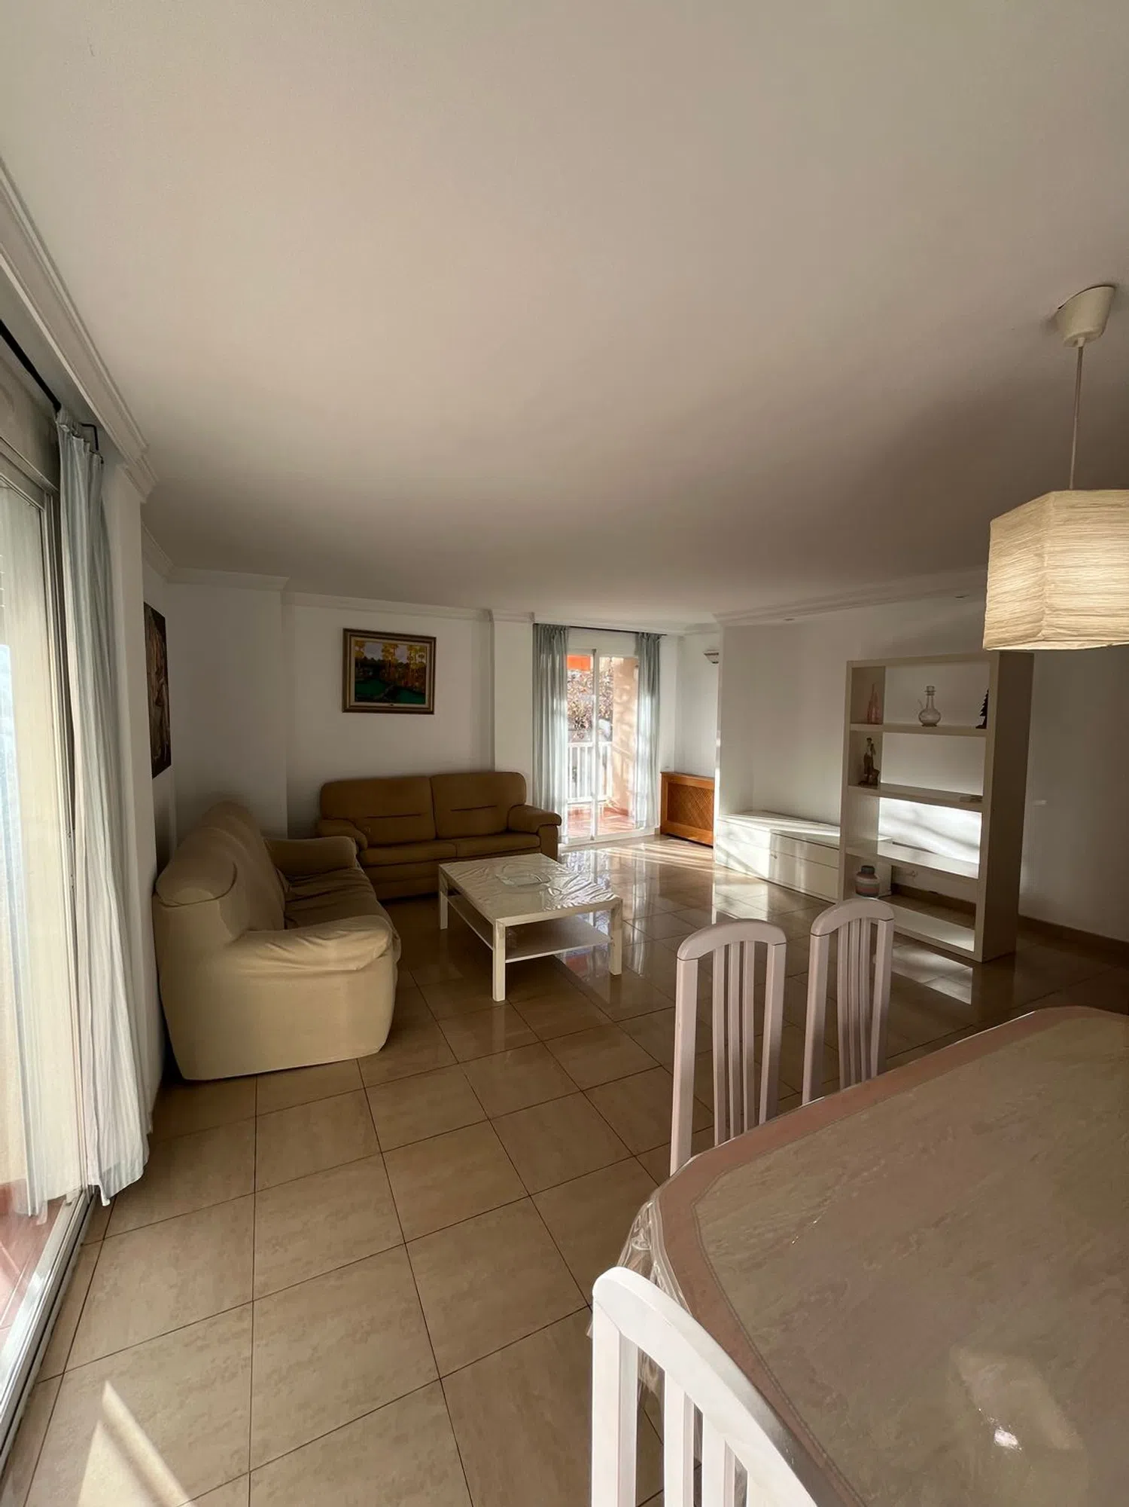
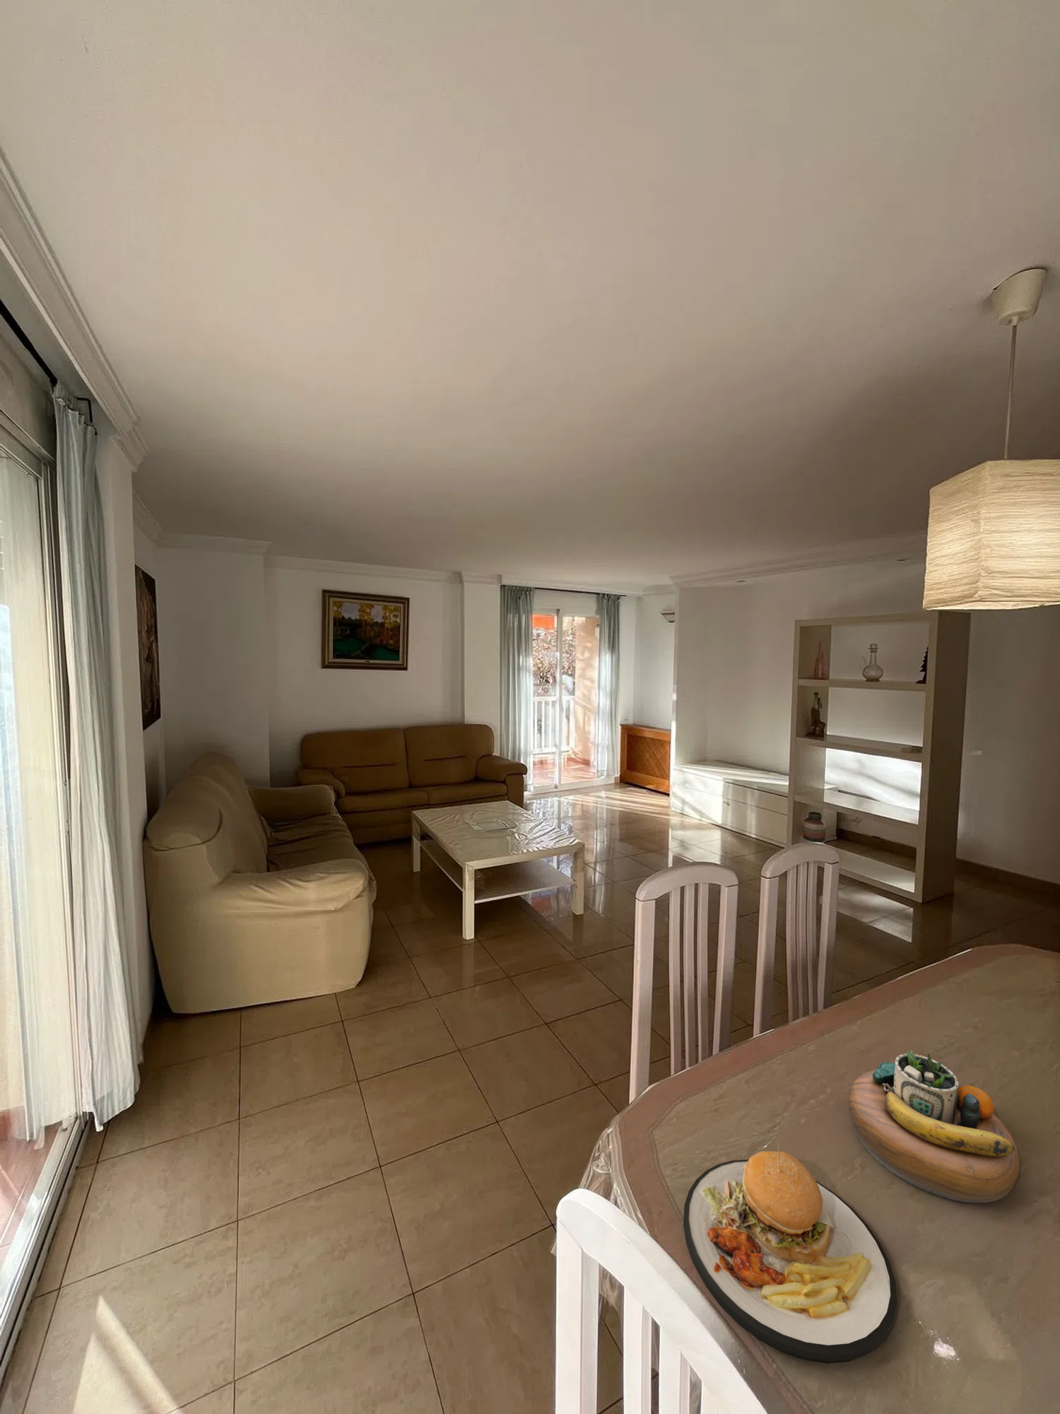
+ plate [683,1140,897,1365]
+ decorative bowl [848,1050,1020,1204]
